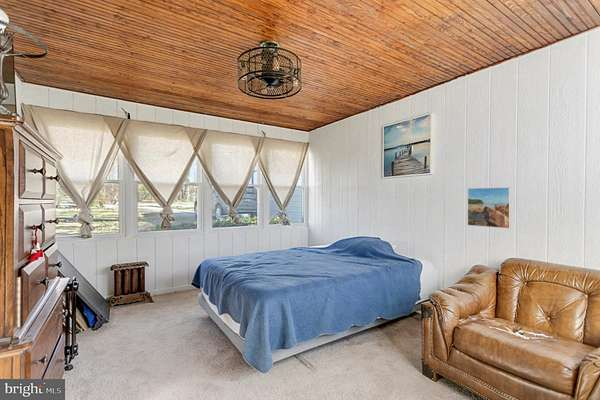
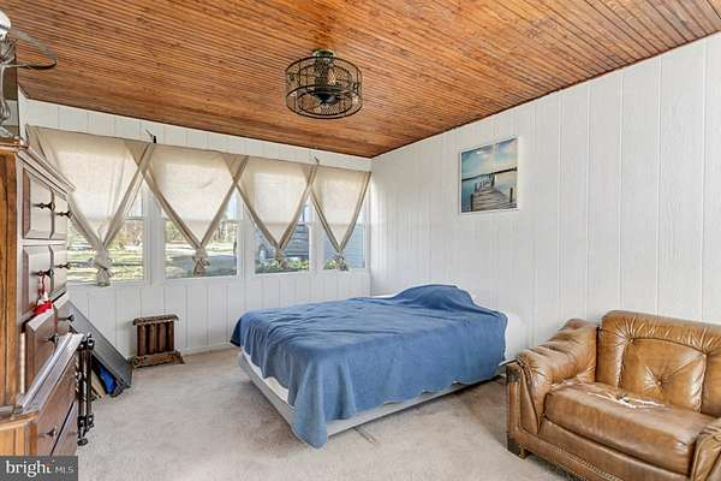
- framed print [466,186,512,230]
